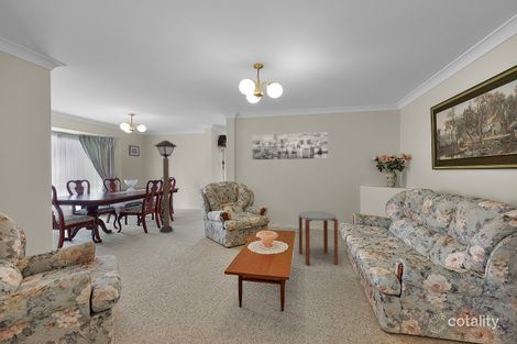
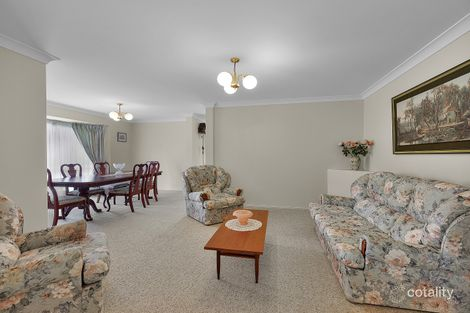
- side table [298,210,339,266]
- wall art [251,131,329,160]
- floor lamp [153,140,178,234]
